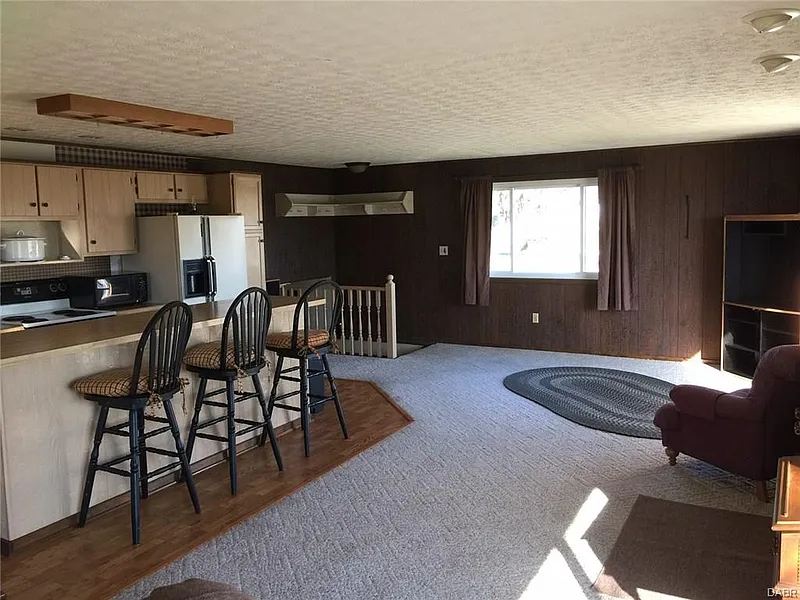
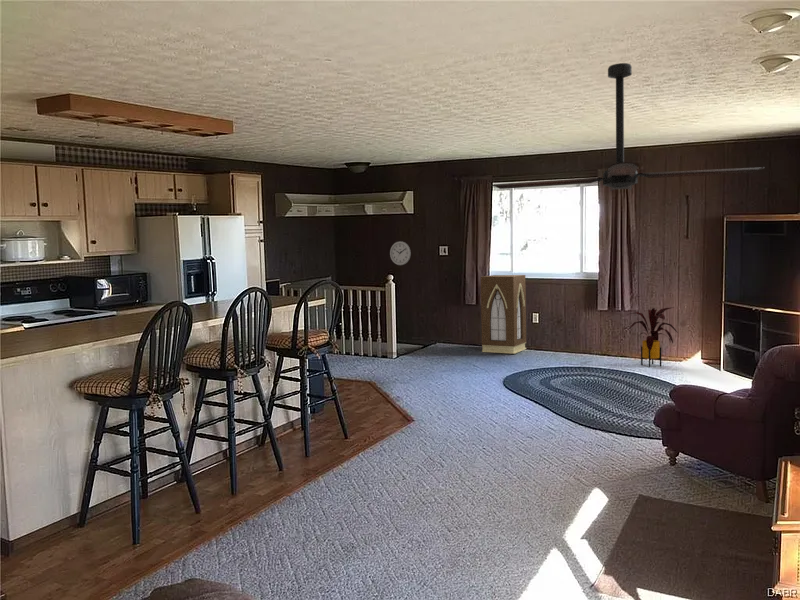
+ wall clock [389,240,412,266]
+ house plant [626,306,679,368]
+ ceiling fan [490,62,766,192]
+ cabinet [480,274,527,355]
